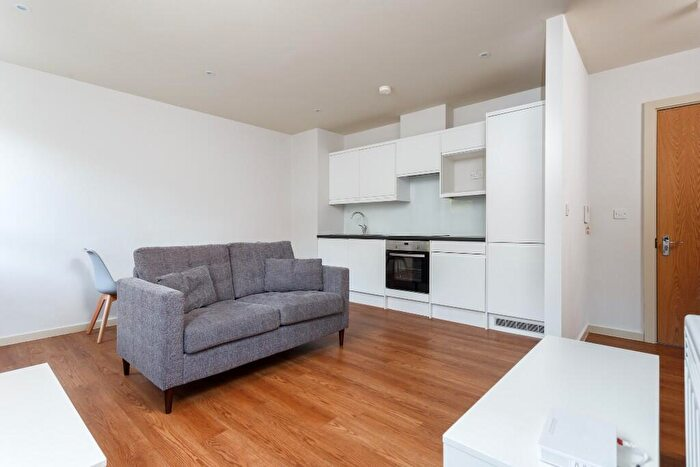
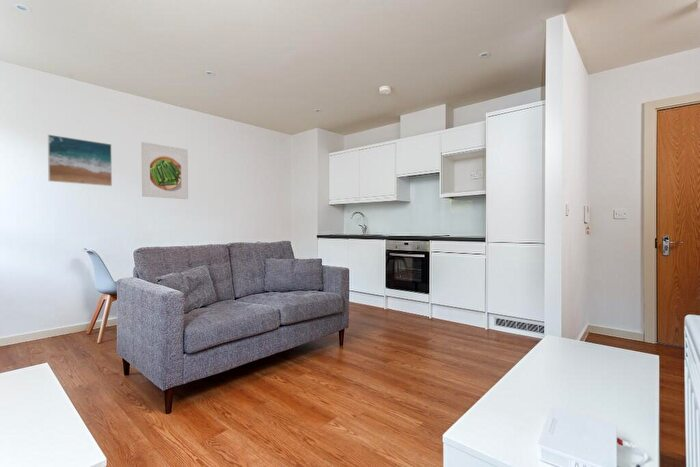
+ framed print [141,141,189,200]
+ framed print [47,134,113,187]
